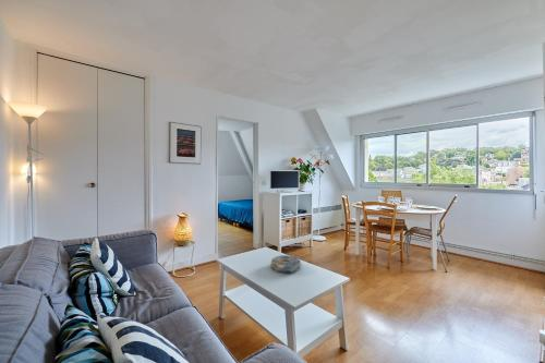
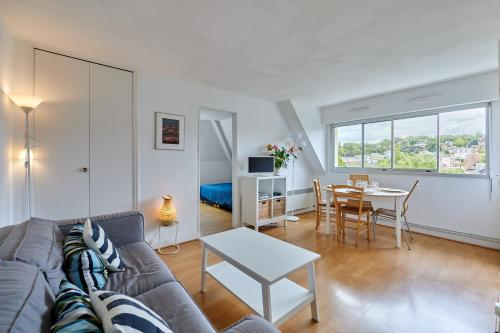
- decorative bowl [270,254,303,274]
